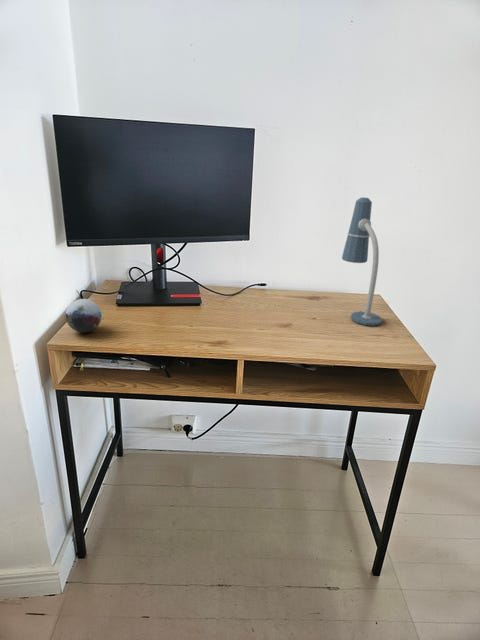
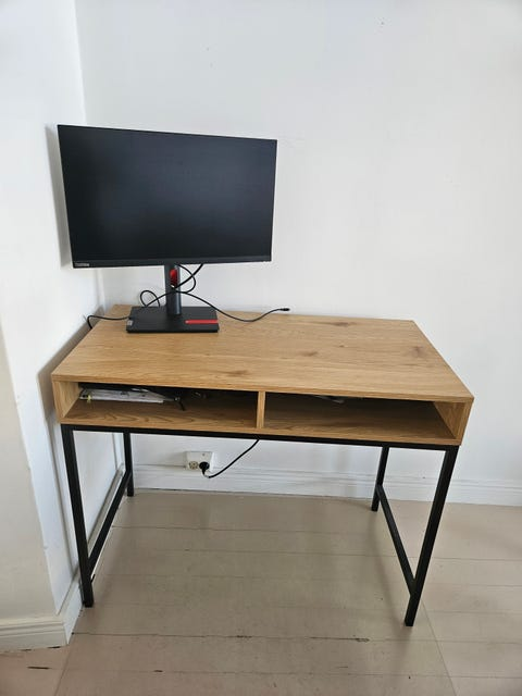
- desk lamp [341,196,383,327]
- decorative orb [65,298,103,333]
